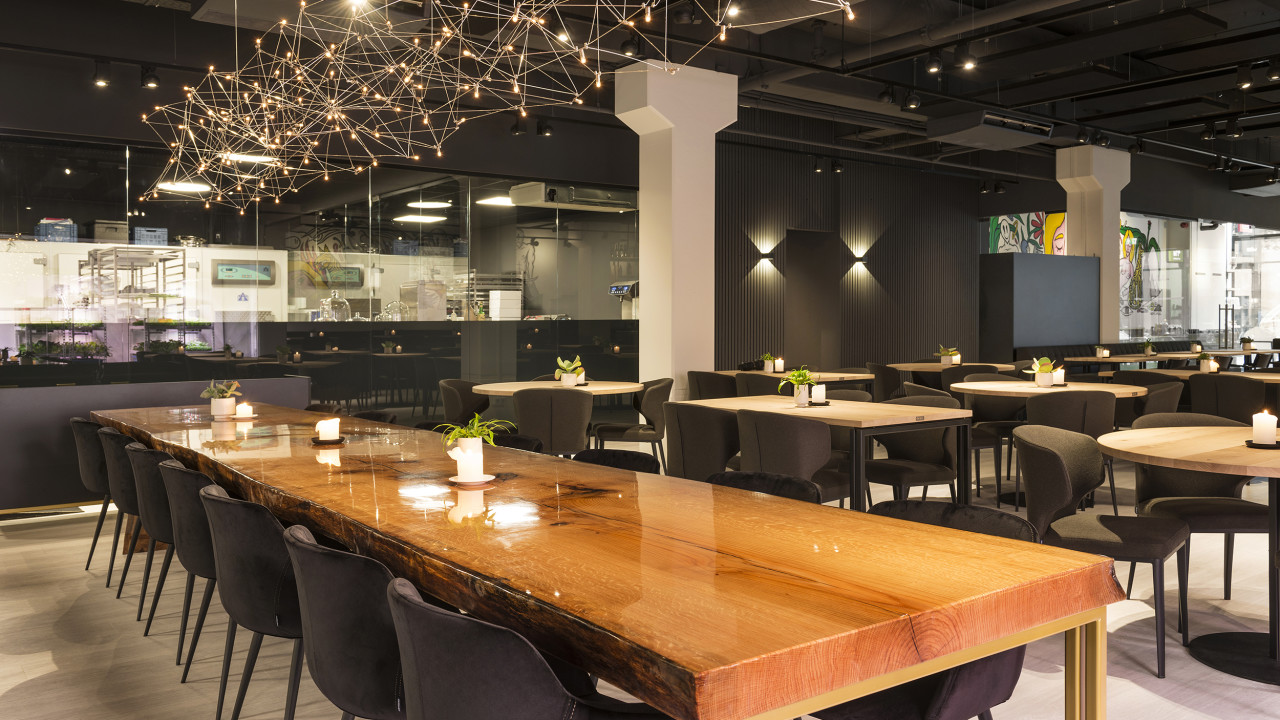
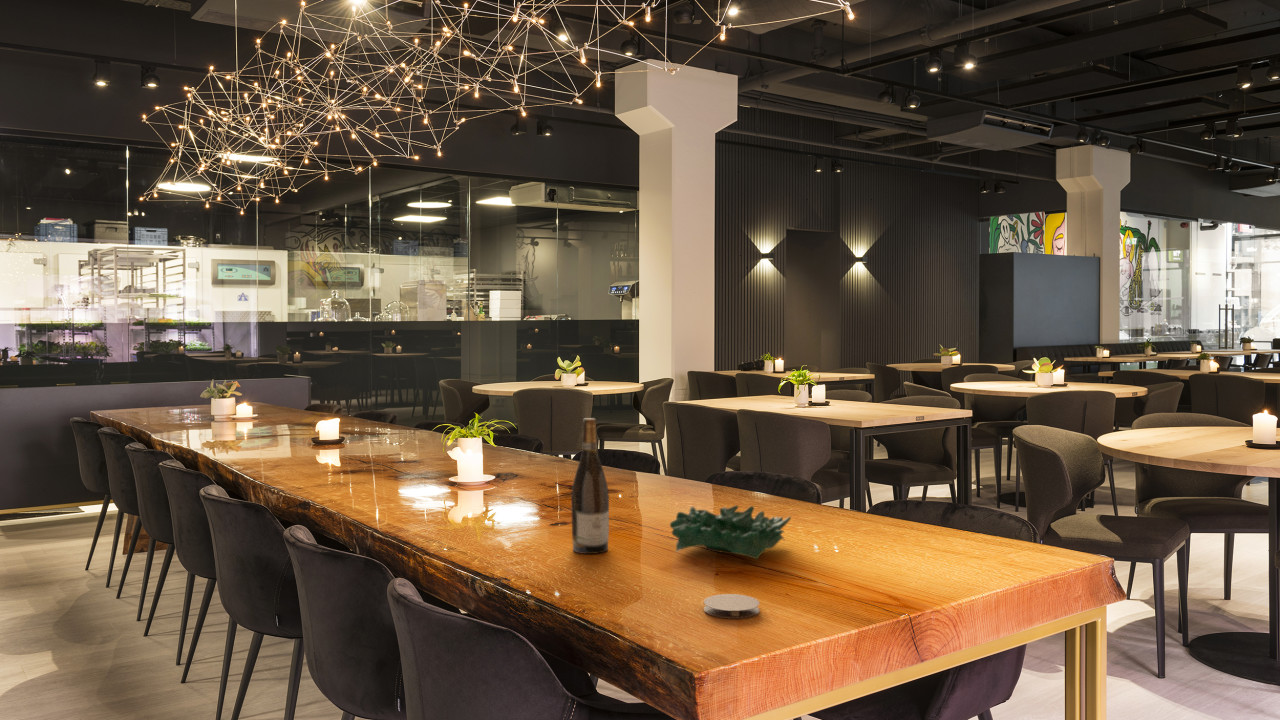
+ decorative bowl [669,504,792,560]
+ wine bottle [570,417,610,555]
+ coaster [703,593,760,619]
